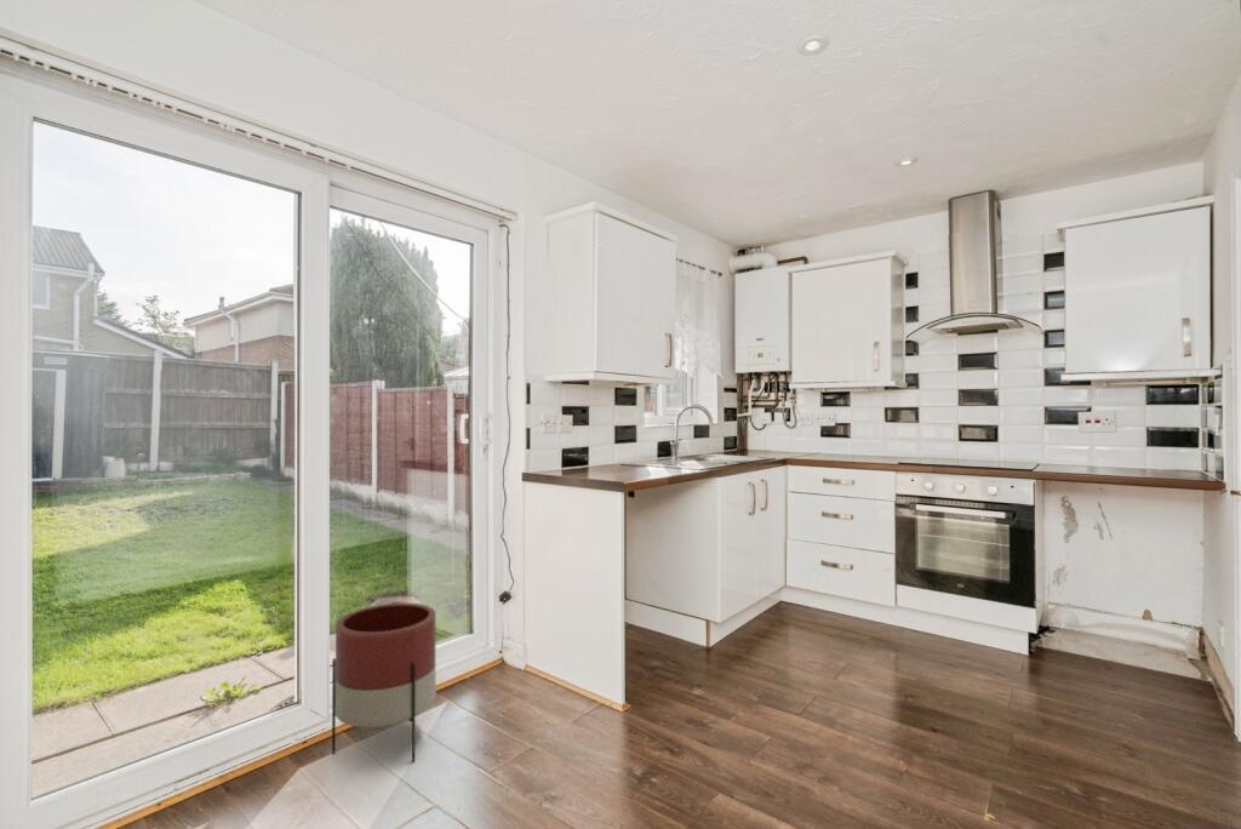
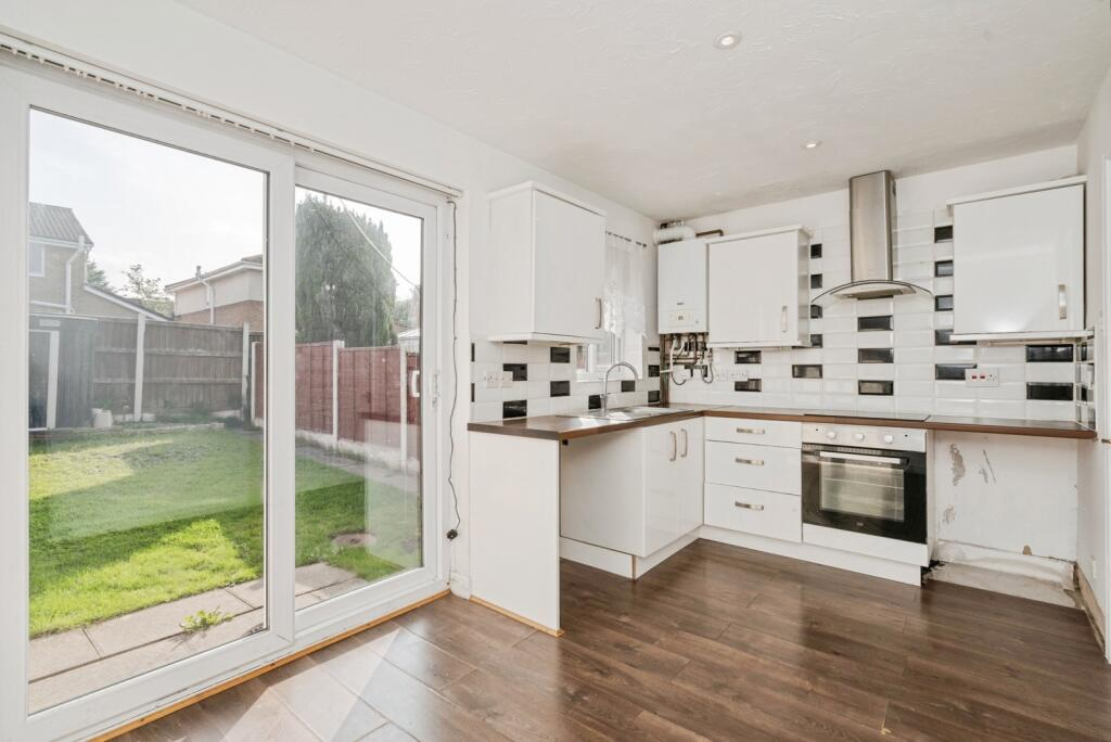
- planter [331,602,438,762]
